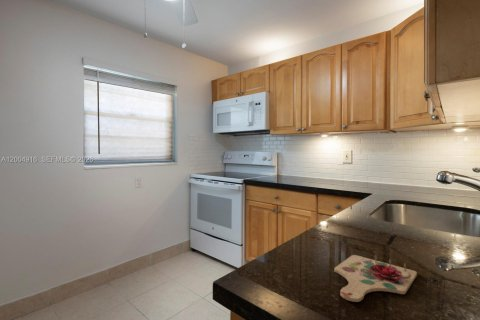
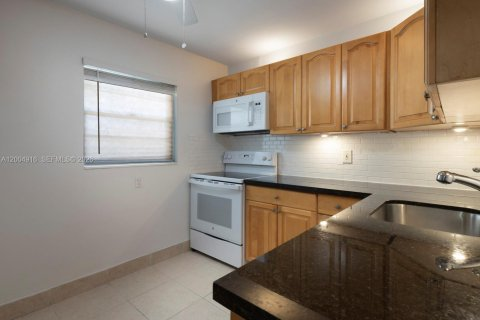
- cutting board [333,254,418,303]
